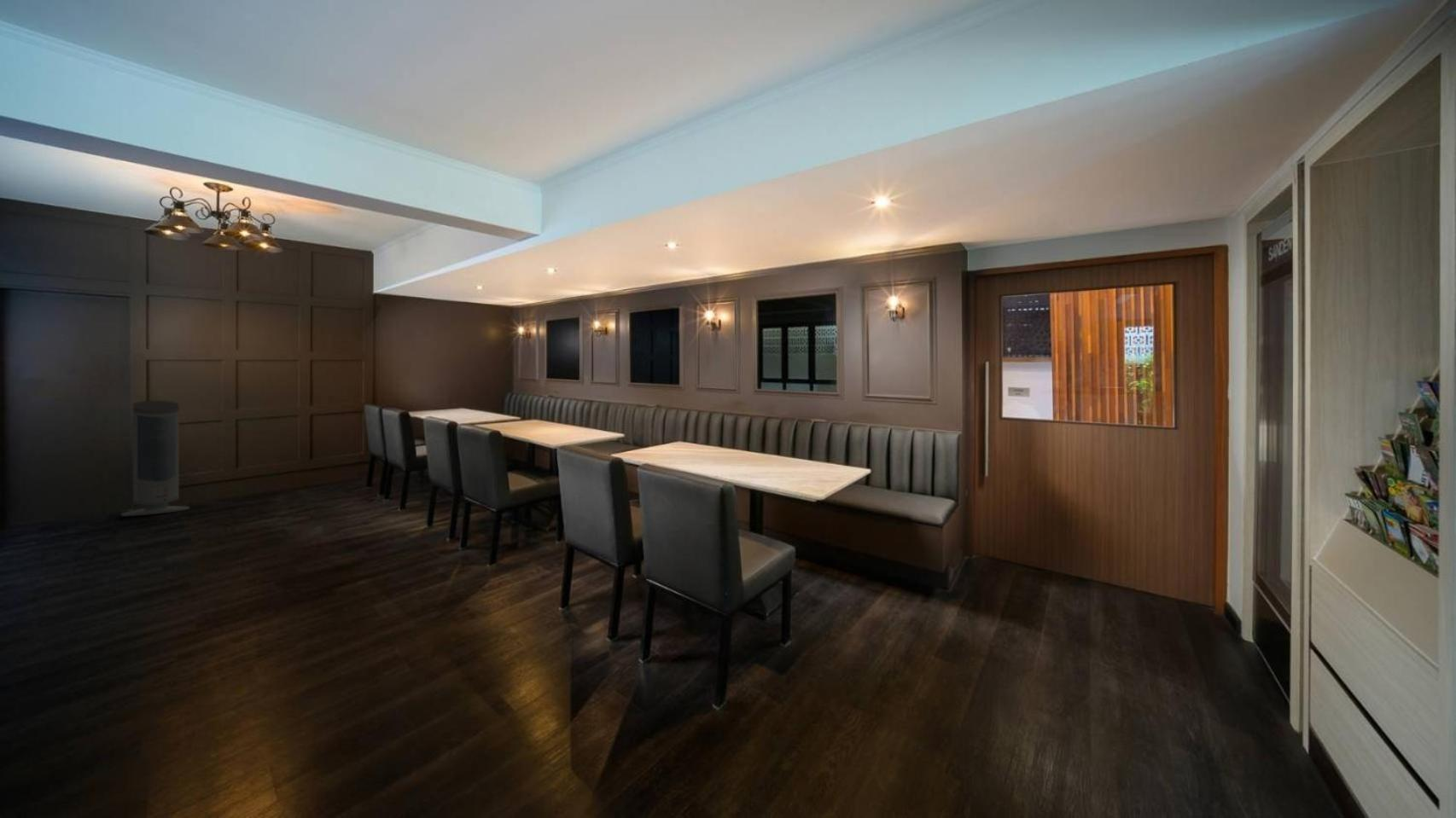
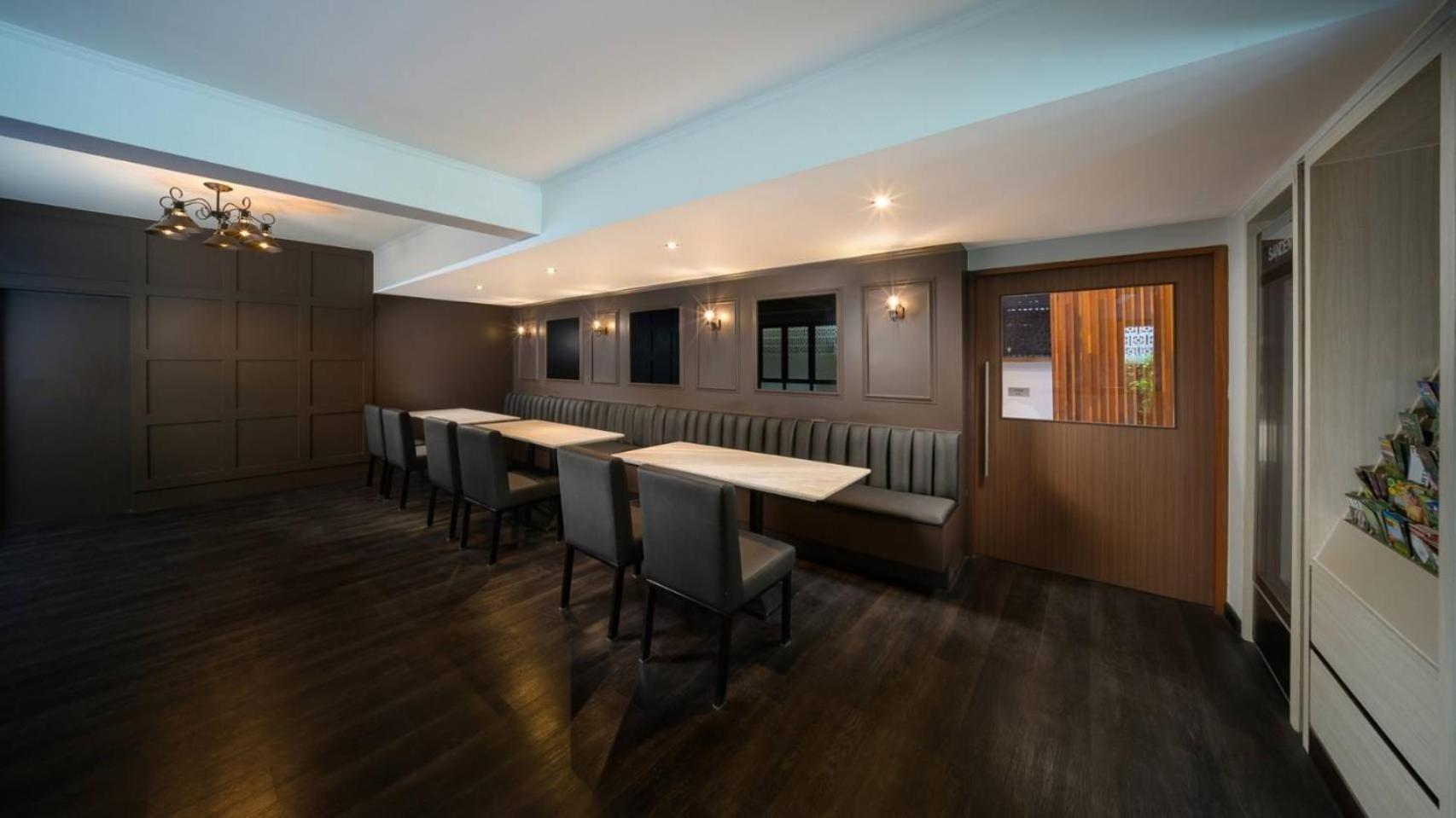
- air purifier [120,400,190,517]
